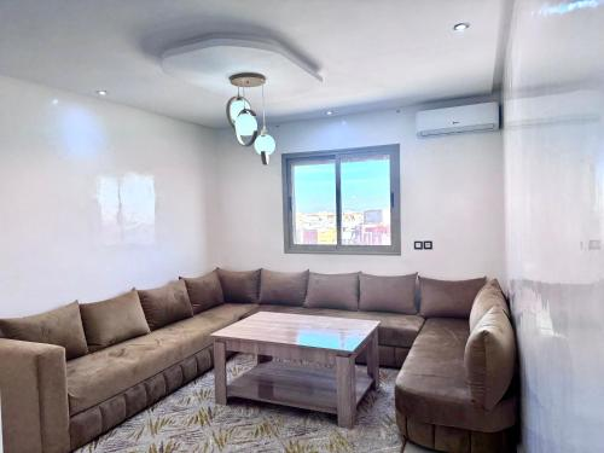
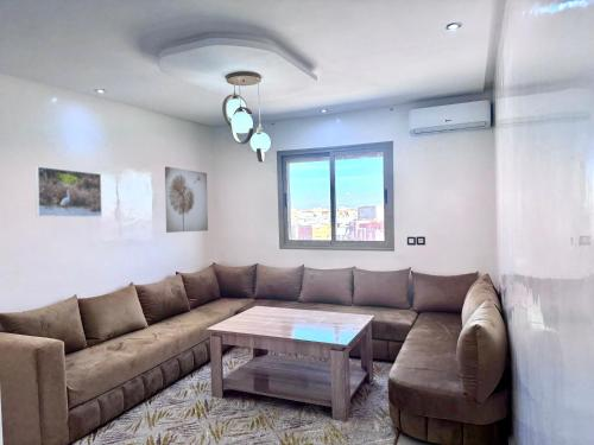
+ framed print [34,165,103,218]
+ wall art [164,165,209,234]
